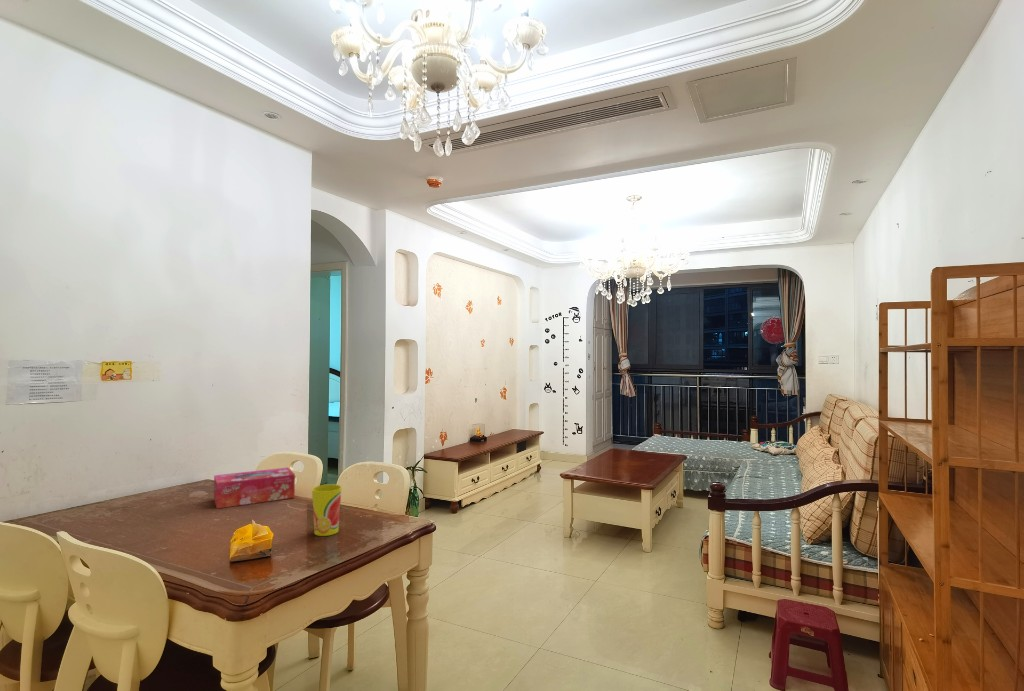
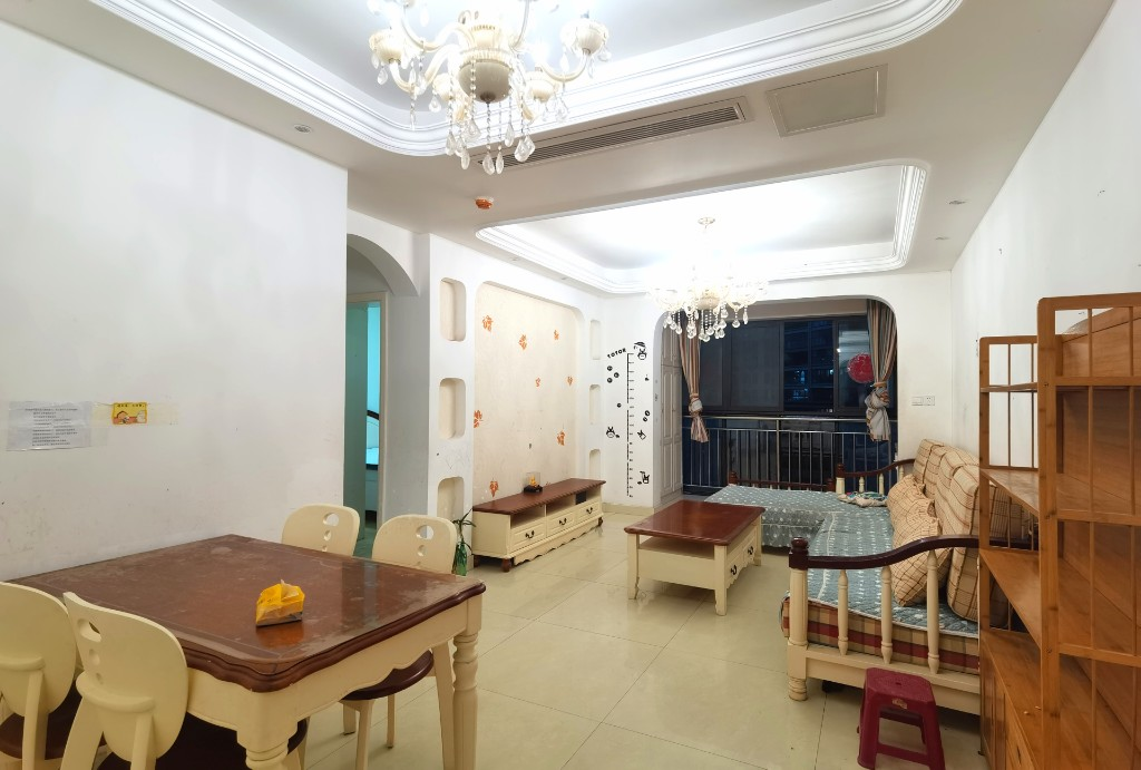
- tissue box [213,467,296,509]
- cup [311,483,343,537]
